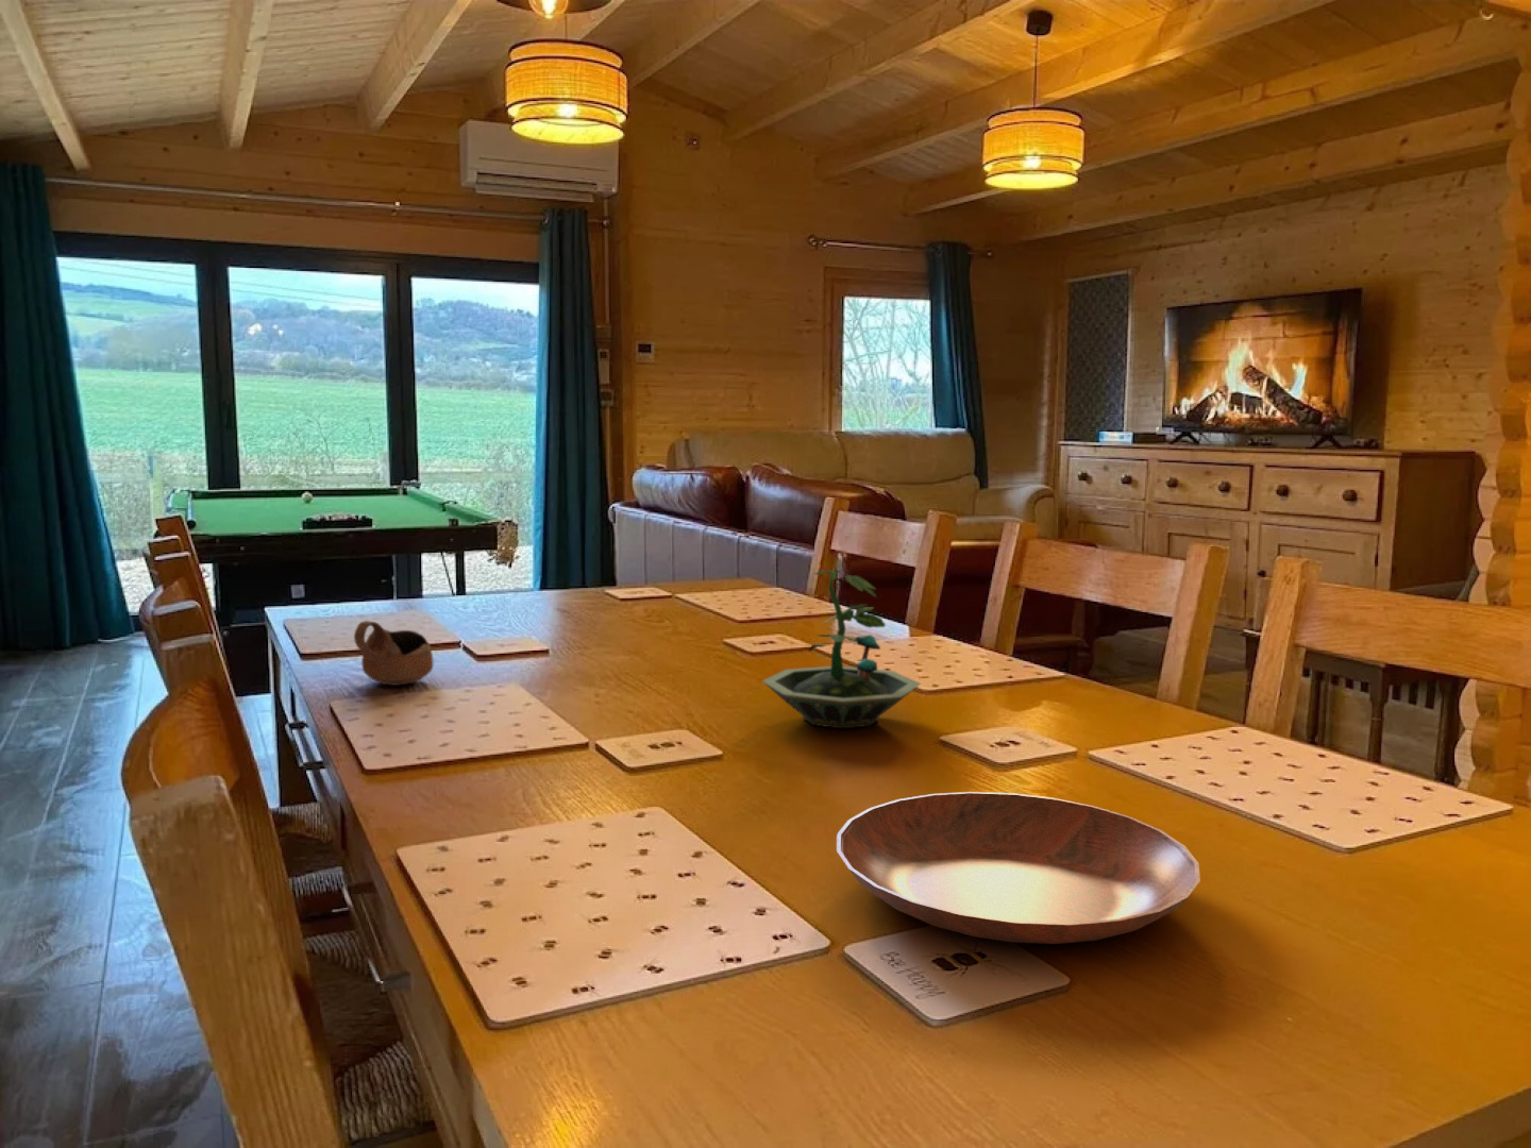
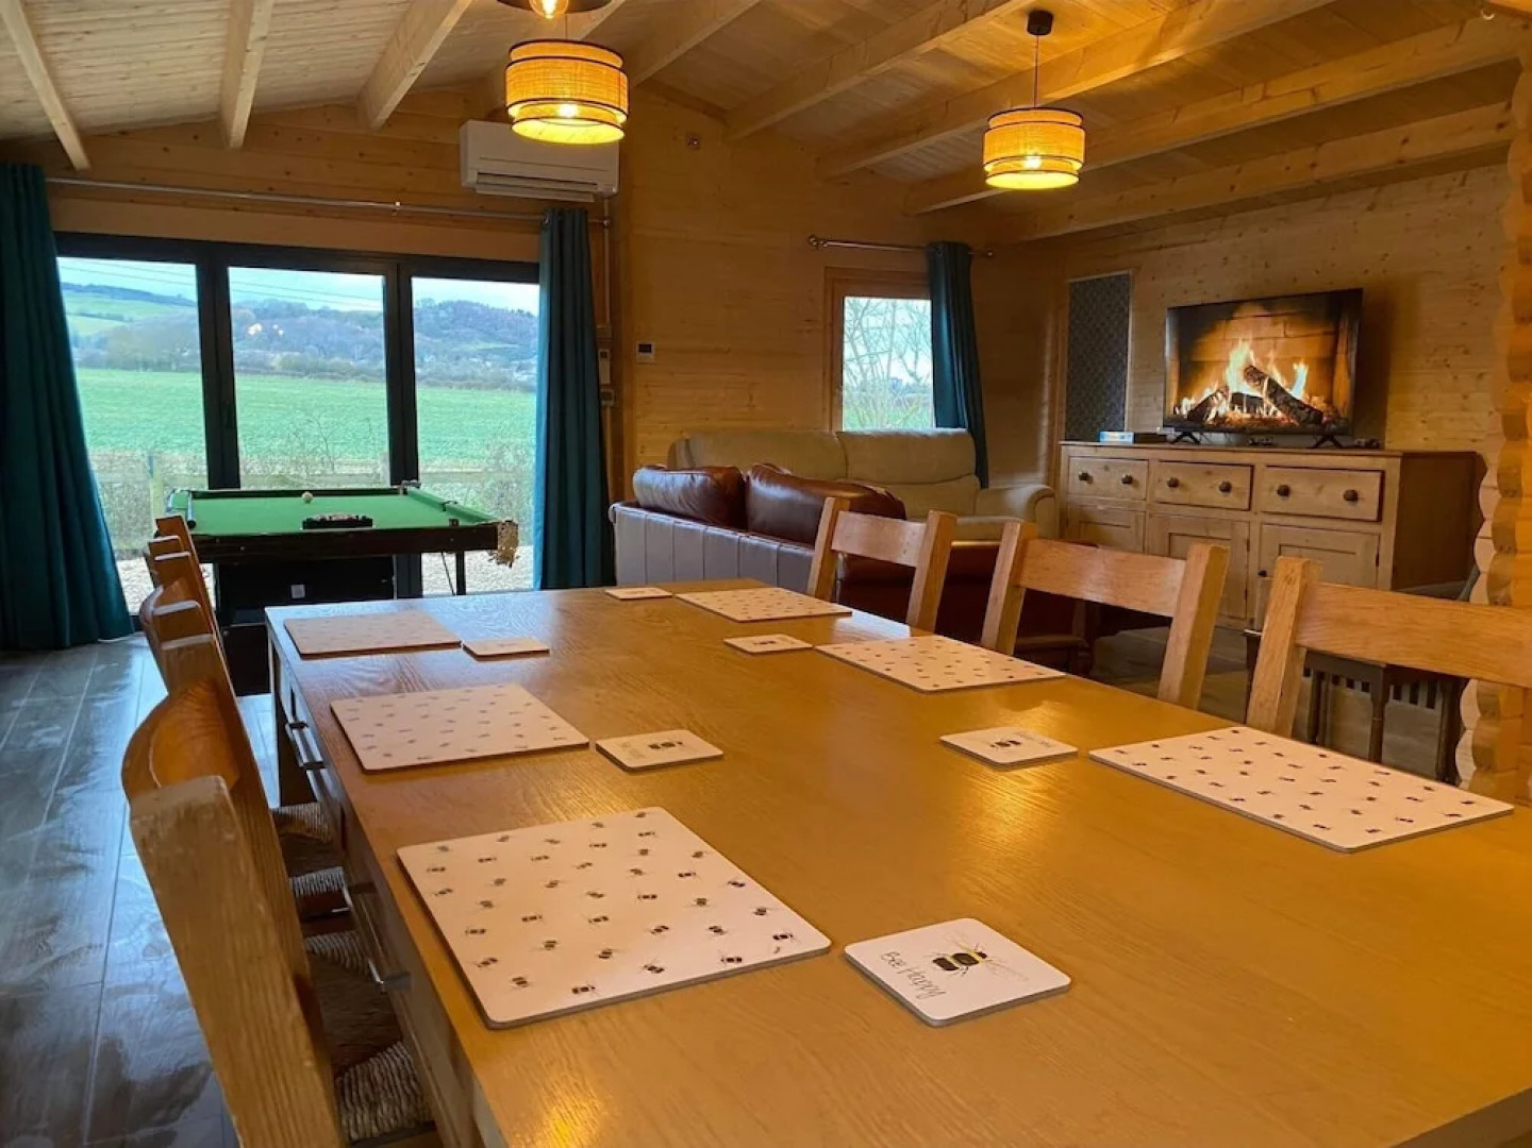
- cup [353,620,435,686]
- bowl [835,791,1202,945]
- terrarium [761,568,922,730]
